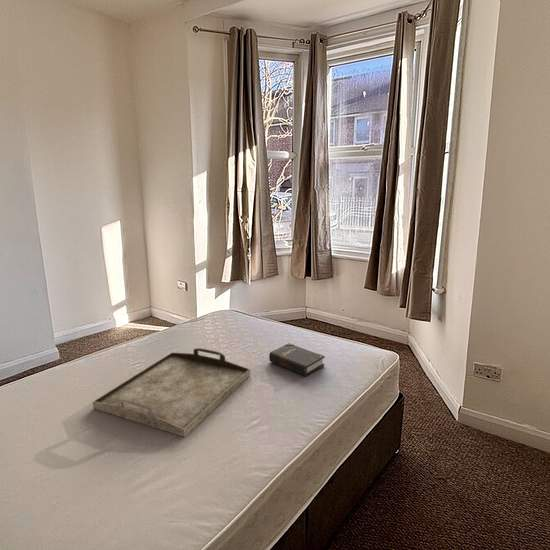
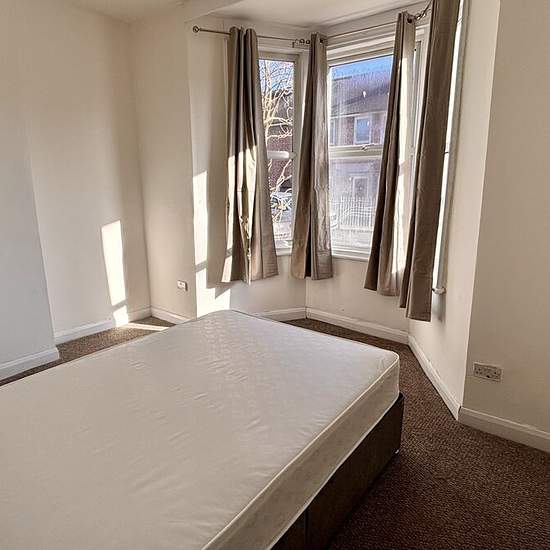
- hardback book [268,342,325,377]
- serving tray [92,347,251,438]
